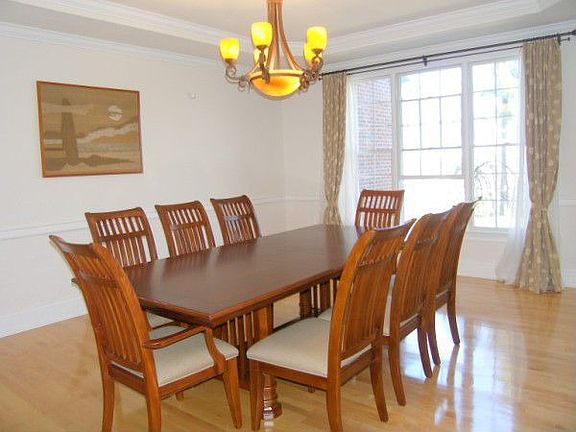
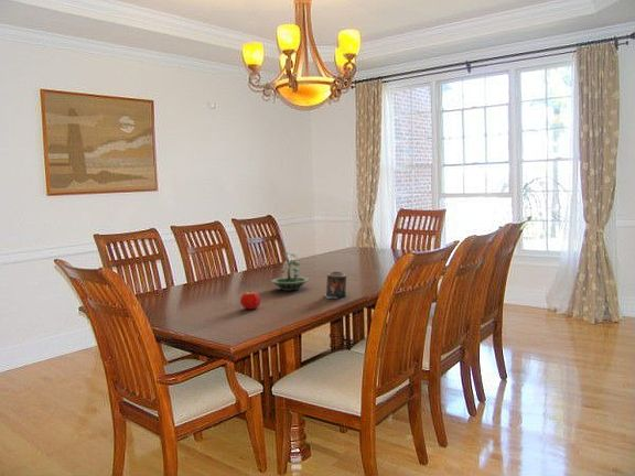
+ fruit [239,291,261,311]
+ terrarium [270,251,310,292]
+ candle [323,271,347,300]
